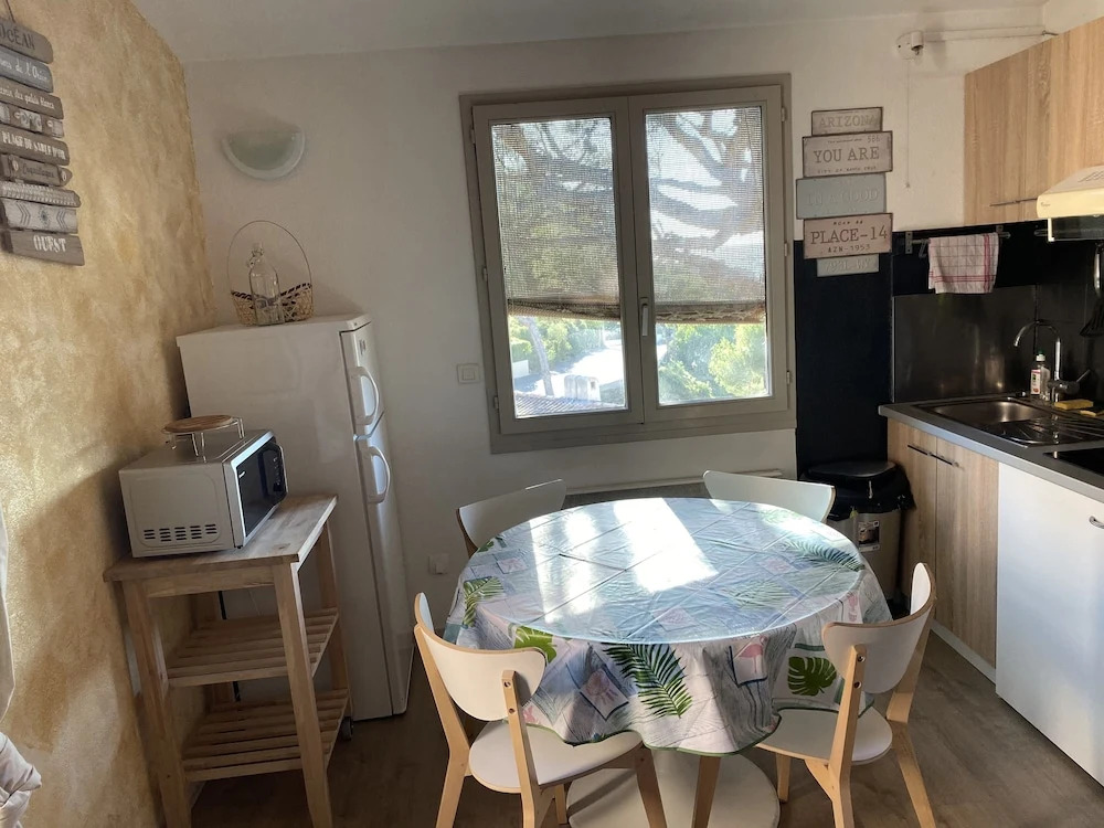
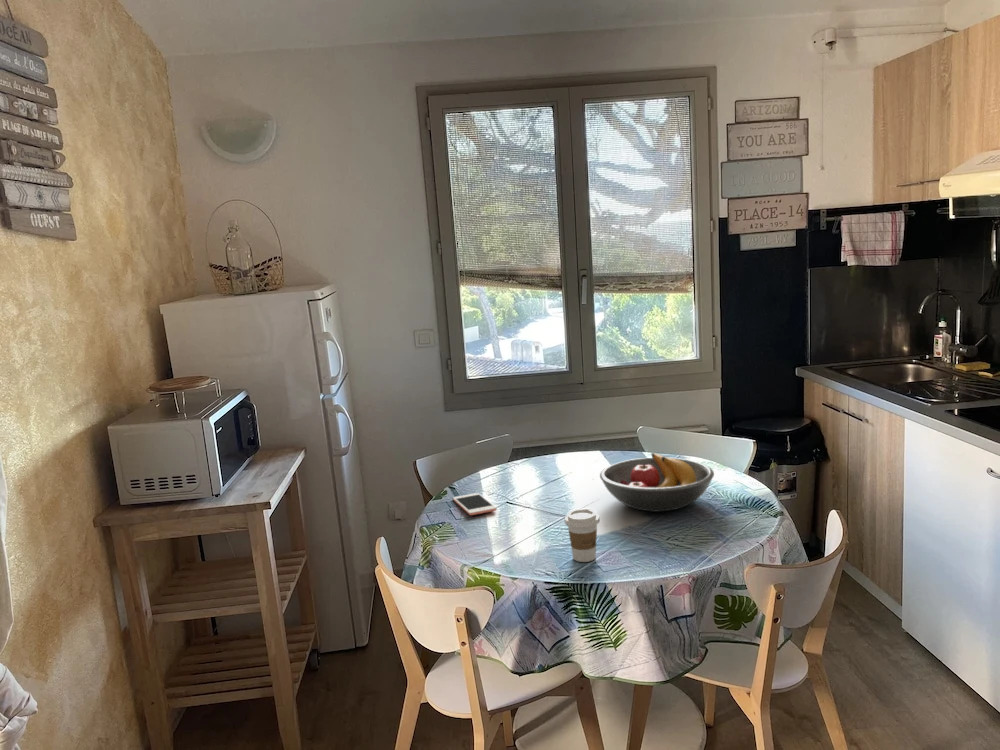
+ fruit bowl [599,452,715,513]
+ cell phone [452,492,498,516]
+ coffee cup [564,508,600,563]
